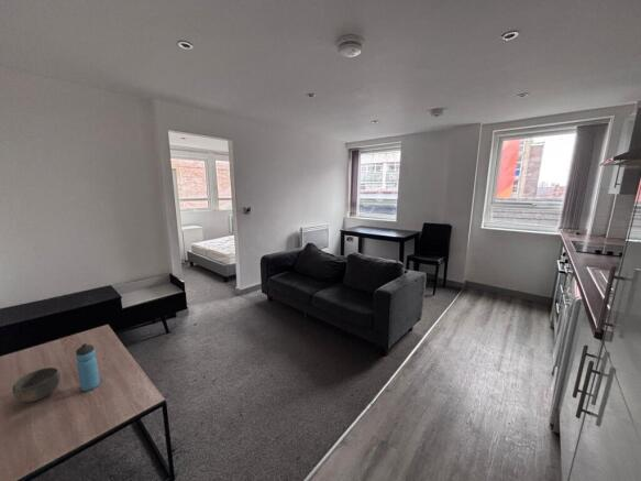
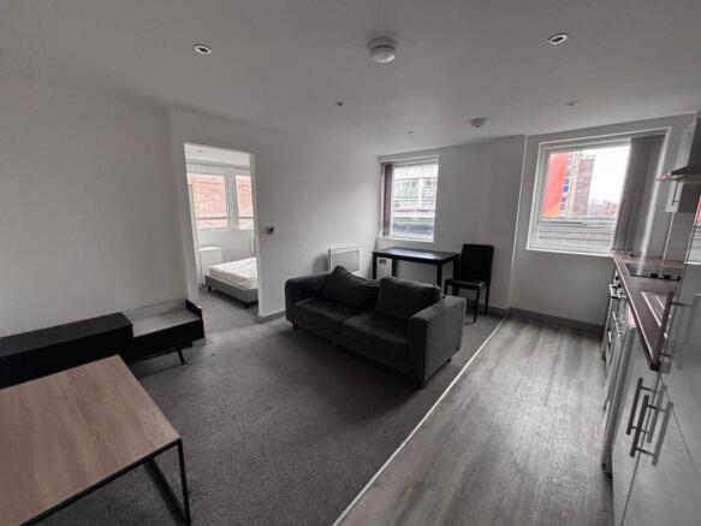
- water bottle [75,342,101,392]
- bowl [11,367,62,403]
